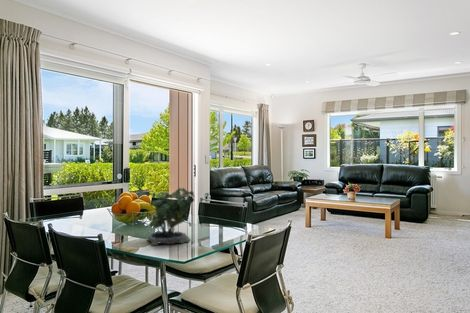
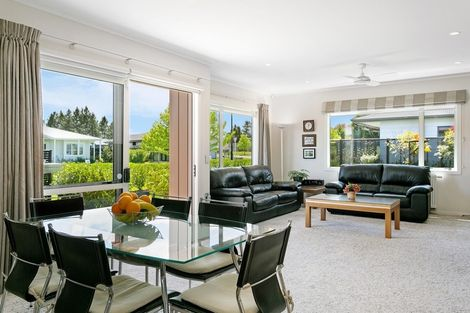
- potted plant [145,183,196,246]
